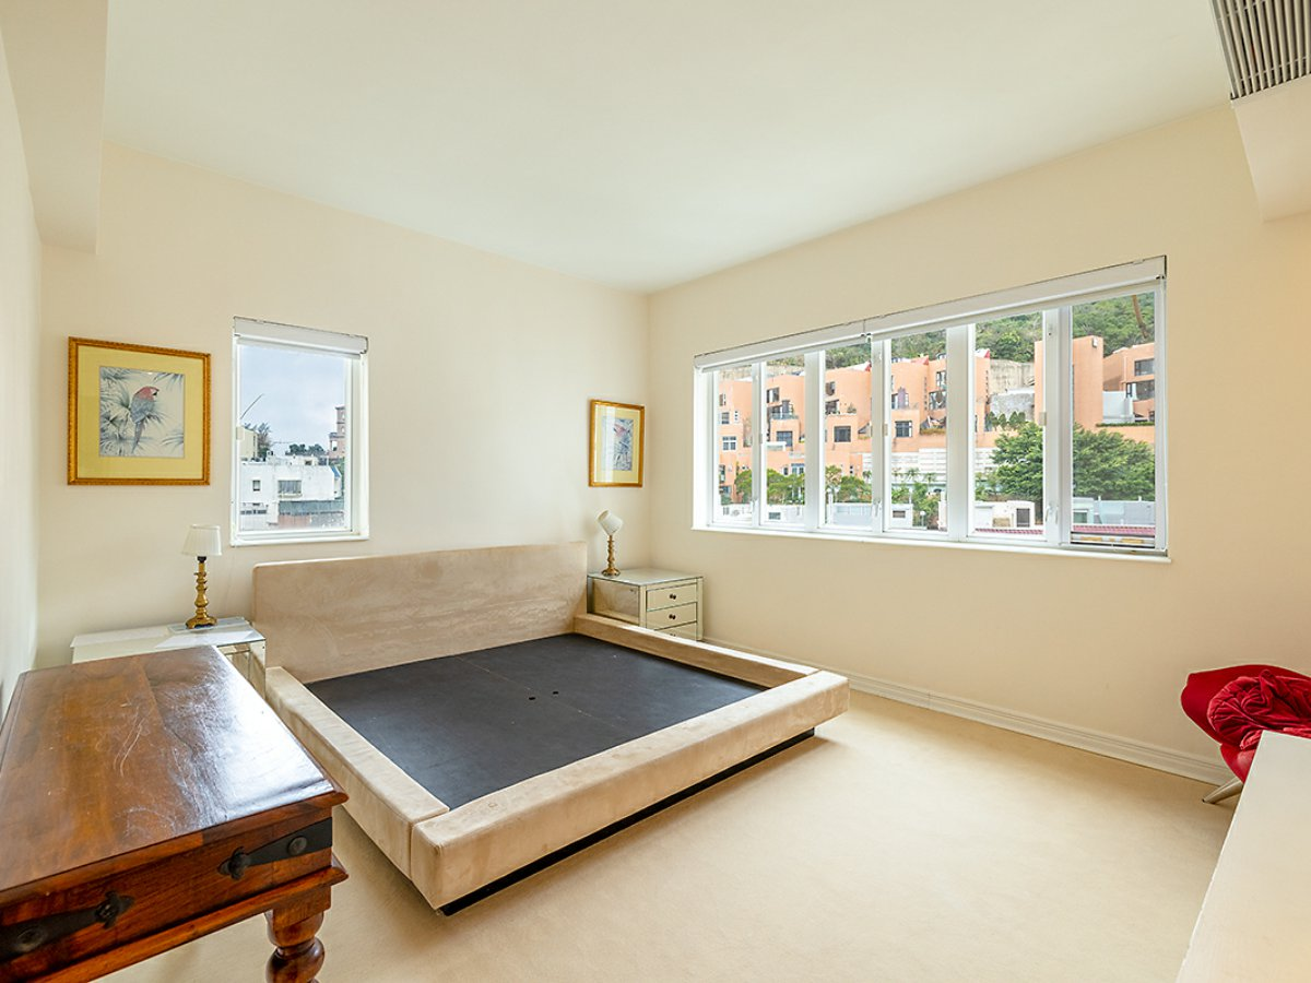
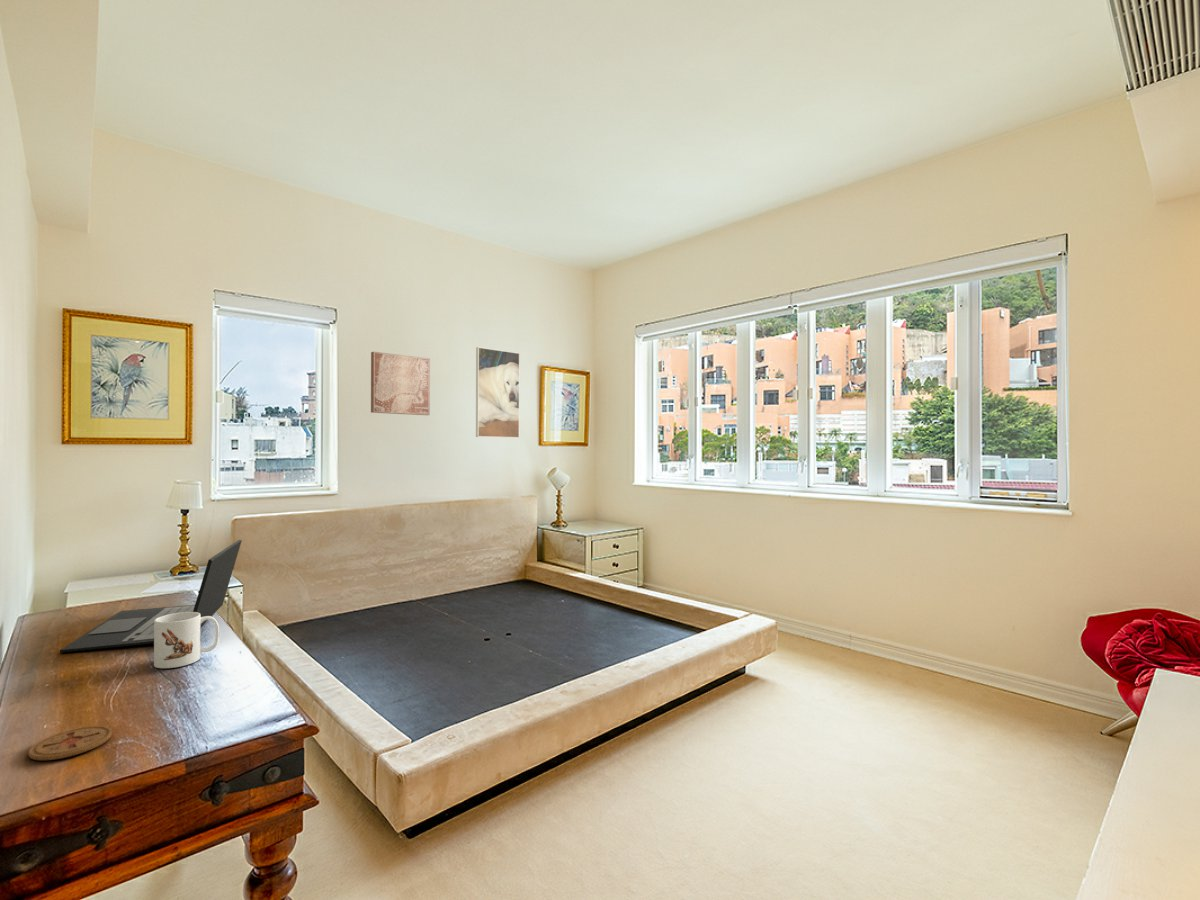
+ mug [153,612,220,669]
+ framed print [475,346,521,439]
+ wall art [370,351,431,416]
+ coaster [27,725,113,761]
+ laptop [59,539,243,654]
